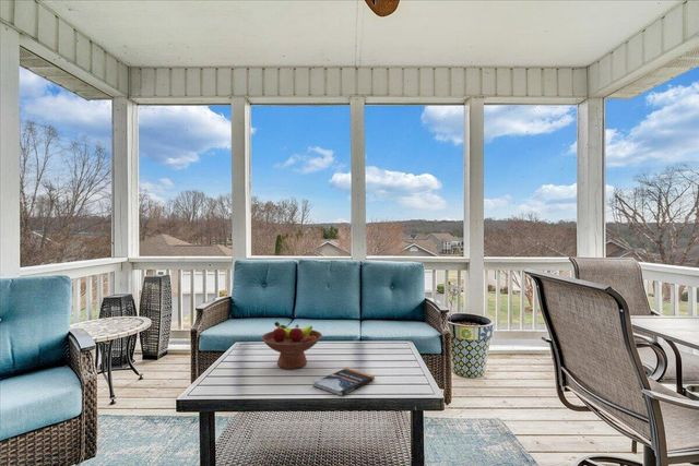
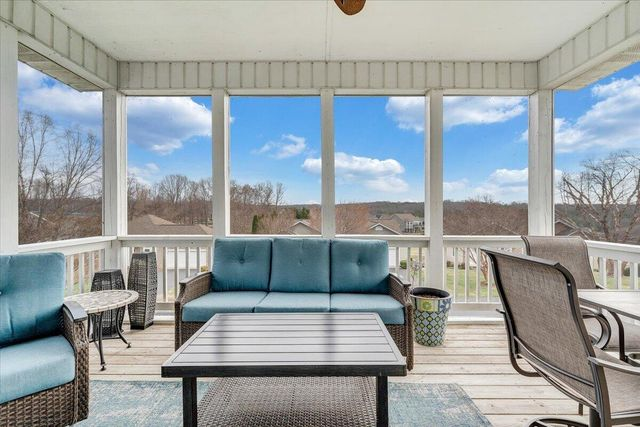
- book [312,367,376,397]
- fruit bowl [261,321,323,370]
